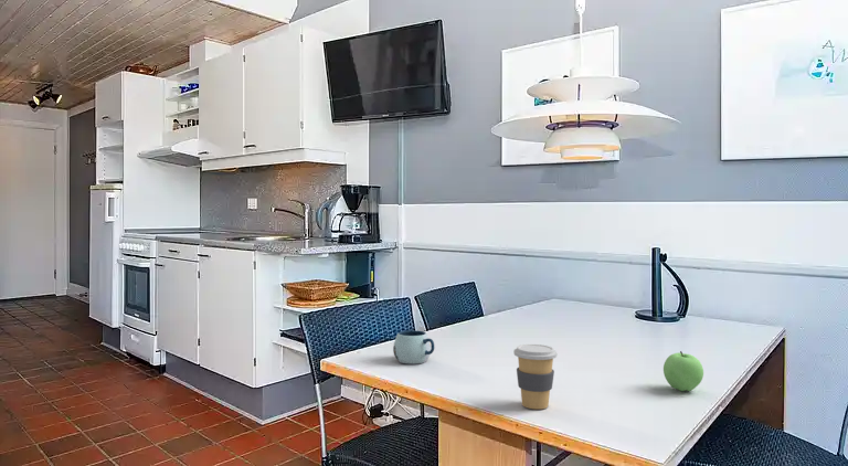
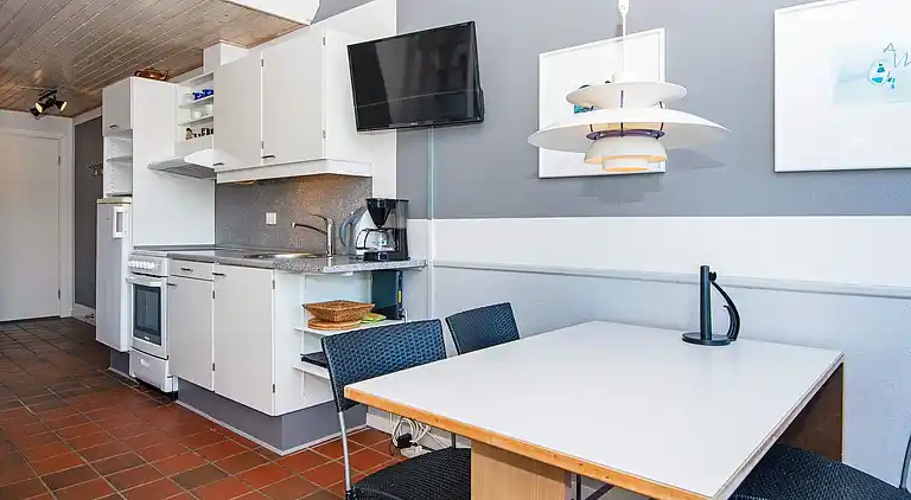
- apple [662,350,704,392]
- mug [392,329,435,364]
- coffee cup [512,343,559,410]
